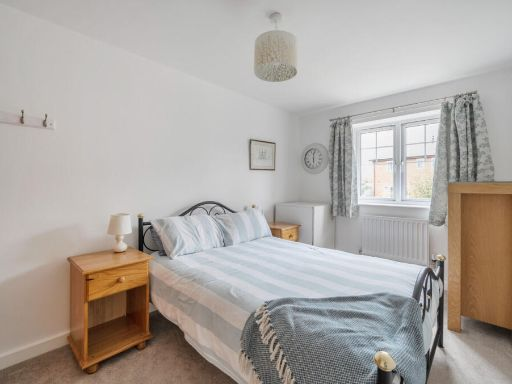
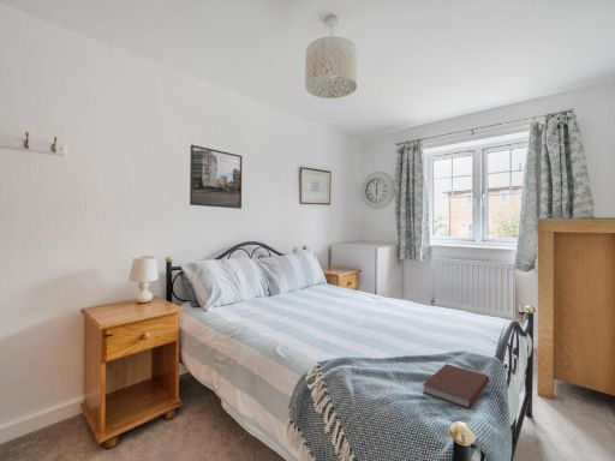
+ book [422,363,490,409]
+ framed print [189,144,243,210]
